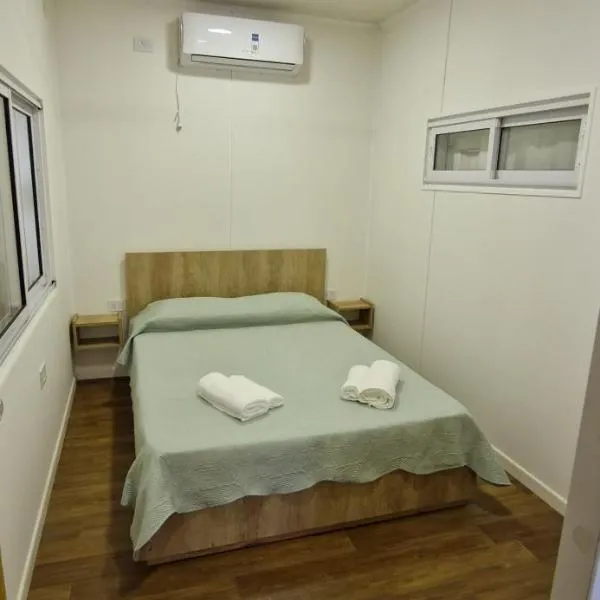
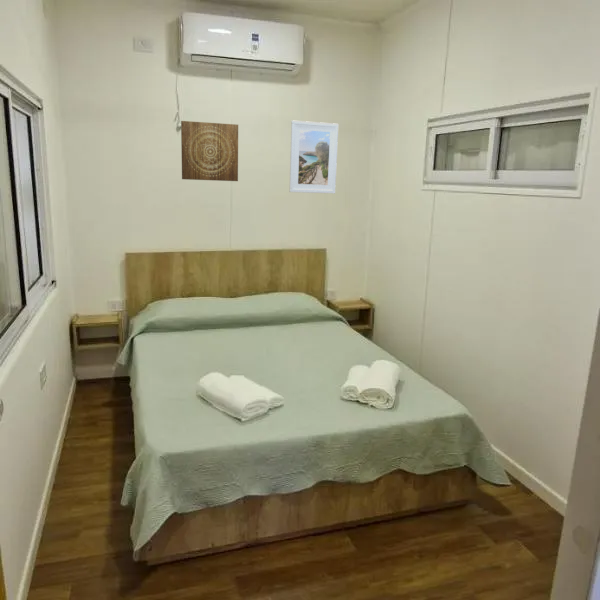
+ wall art [180,120,239,182]
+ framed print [288,120,339,194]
